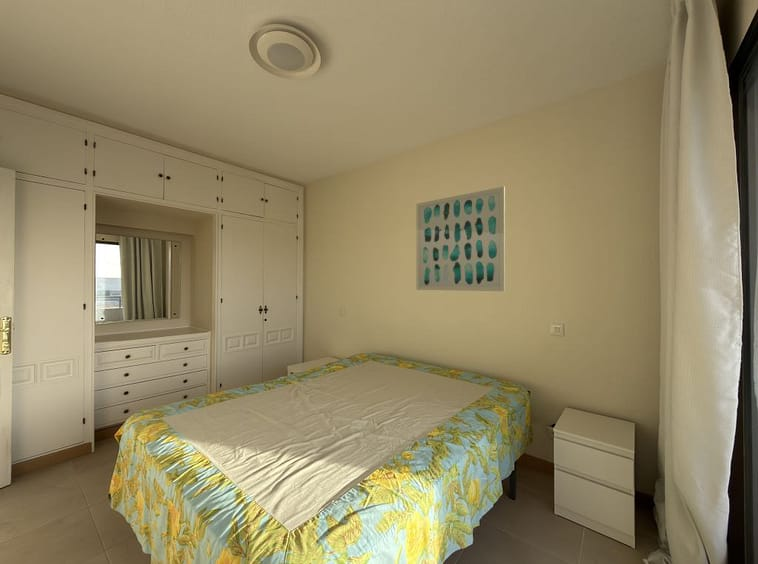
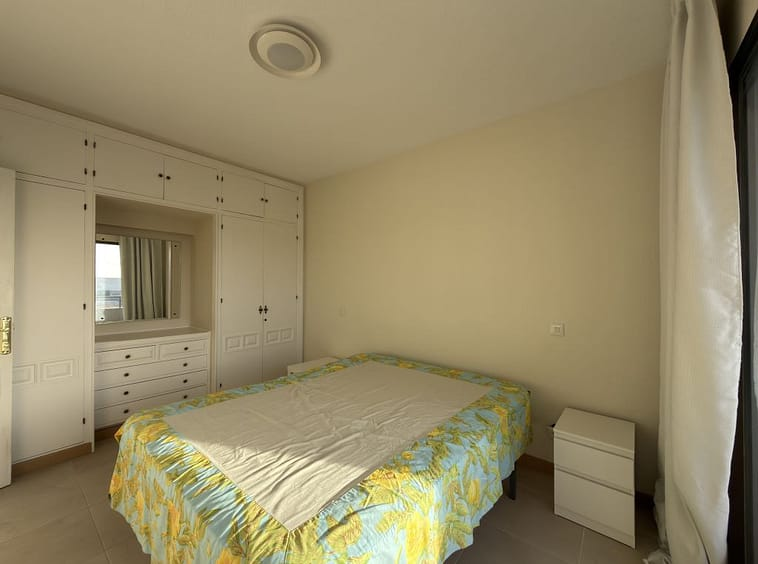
- wall art [415,186,506,292]
